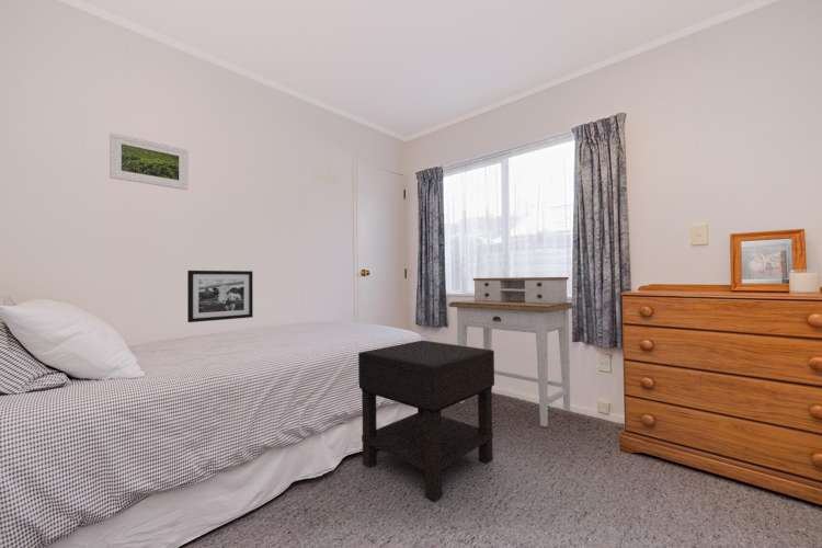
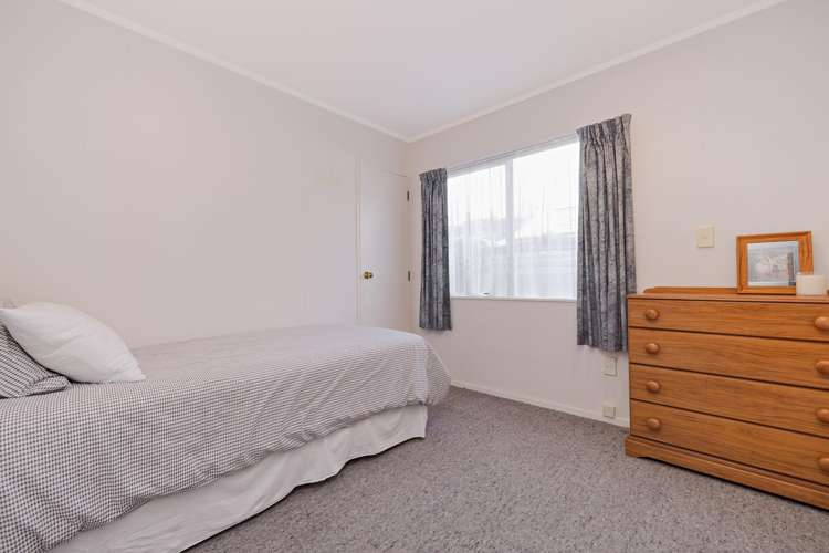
- picture frame [186,270,254,323]
- desk [448,276,573,429]
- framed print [109,132,190,191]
- nightstand [357,340,495,502]
